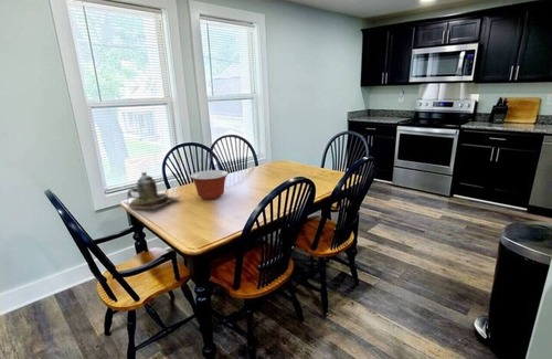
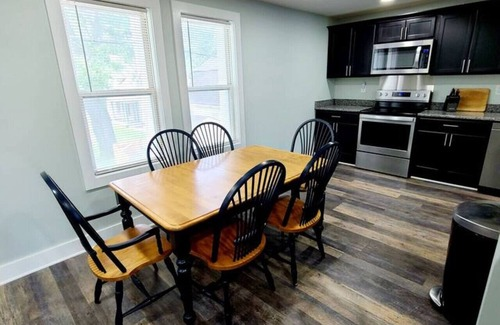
- mixing bowl [189,169,230,201]
- teapot [125,171,181,210]
